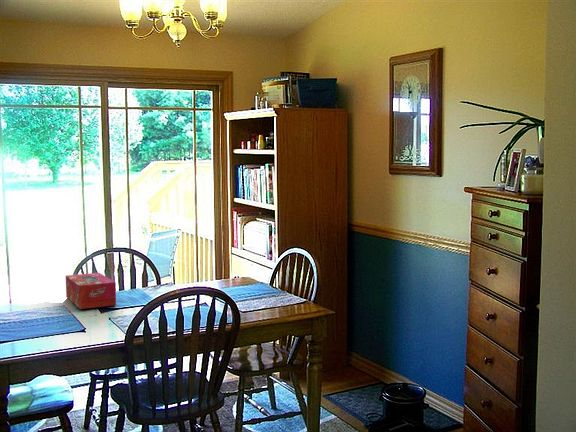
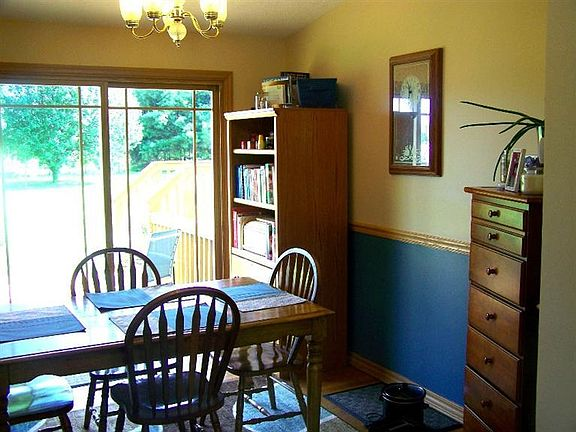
- tissue box [65,272,117,310]
